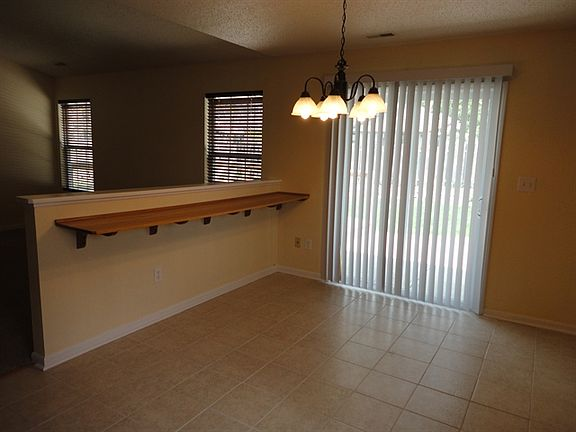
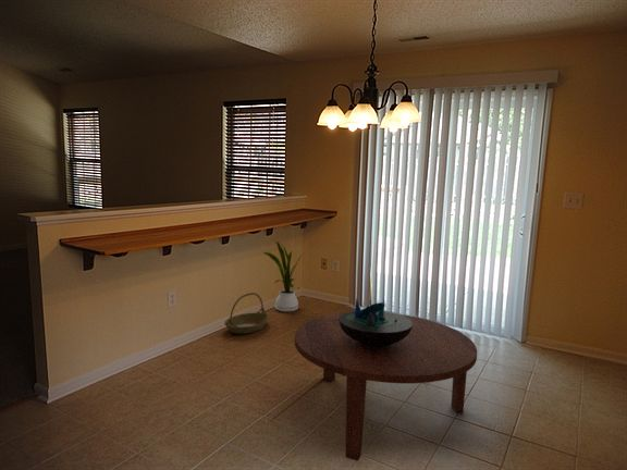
+ basket [223,292,270,335]
+ house plant [262,240,306,312]
+ decorative bowl [339,297,413,346]
+ coffee table [294,311,478,461]
